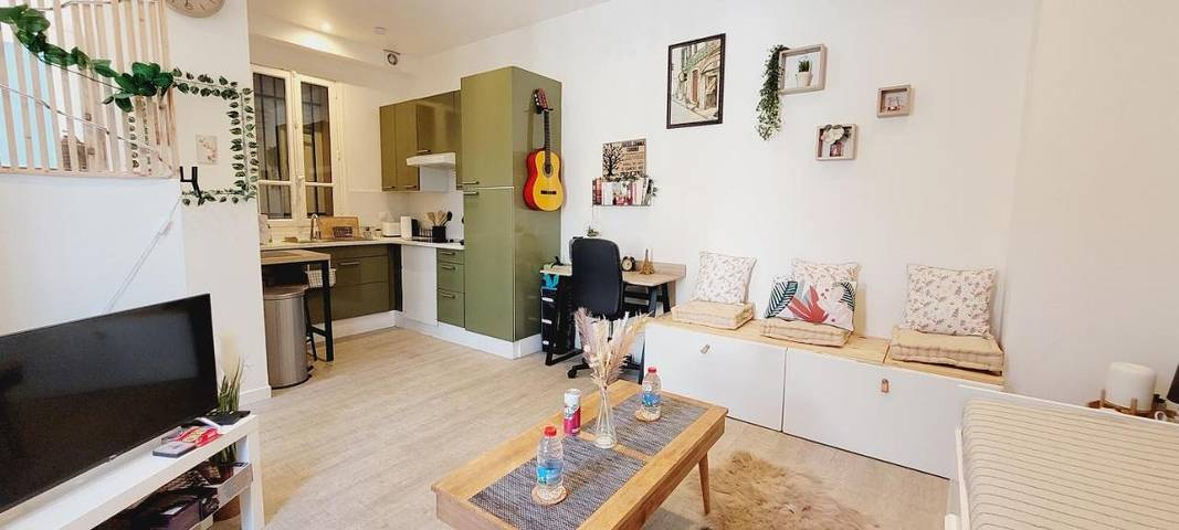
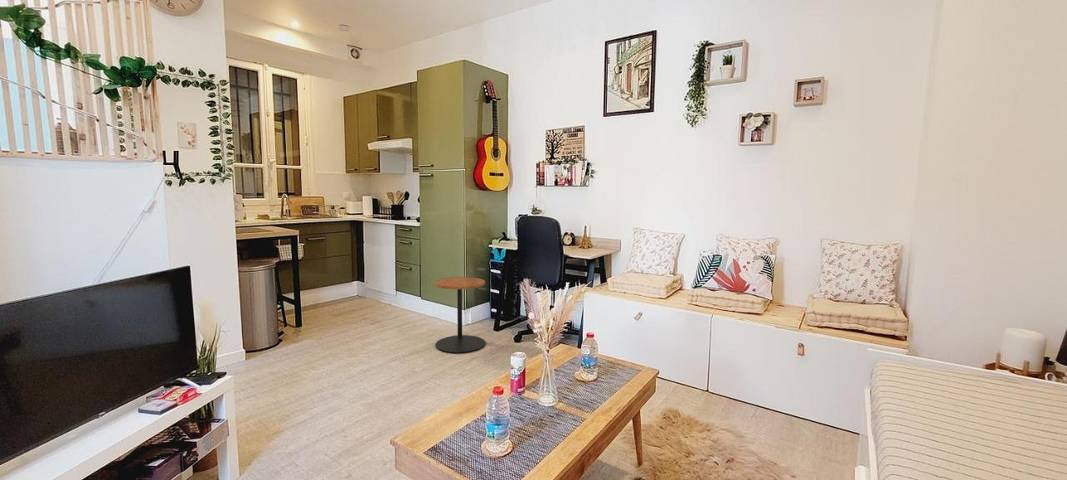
+ side table [434,276,486,354]
